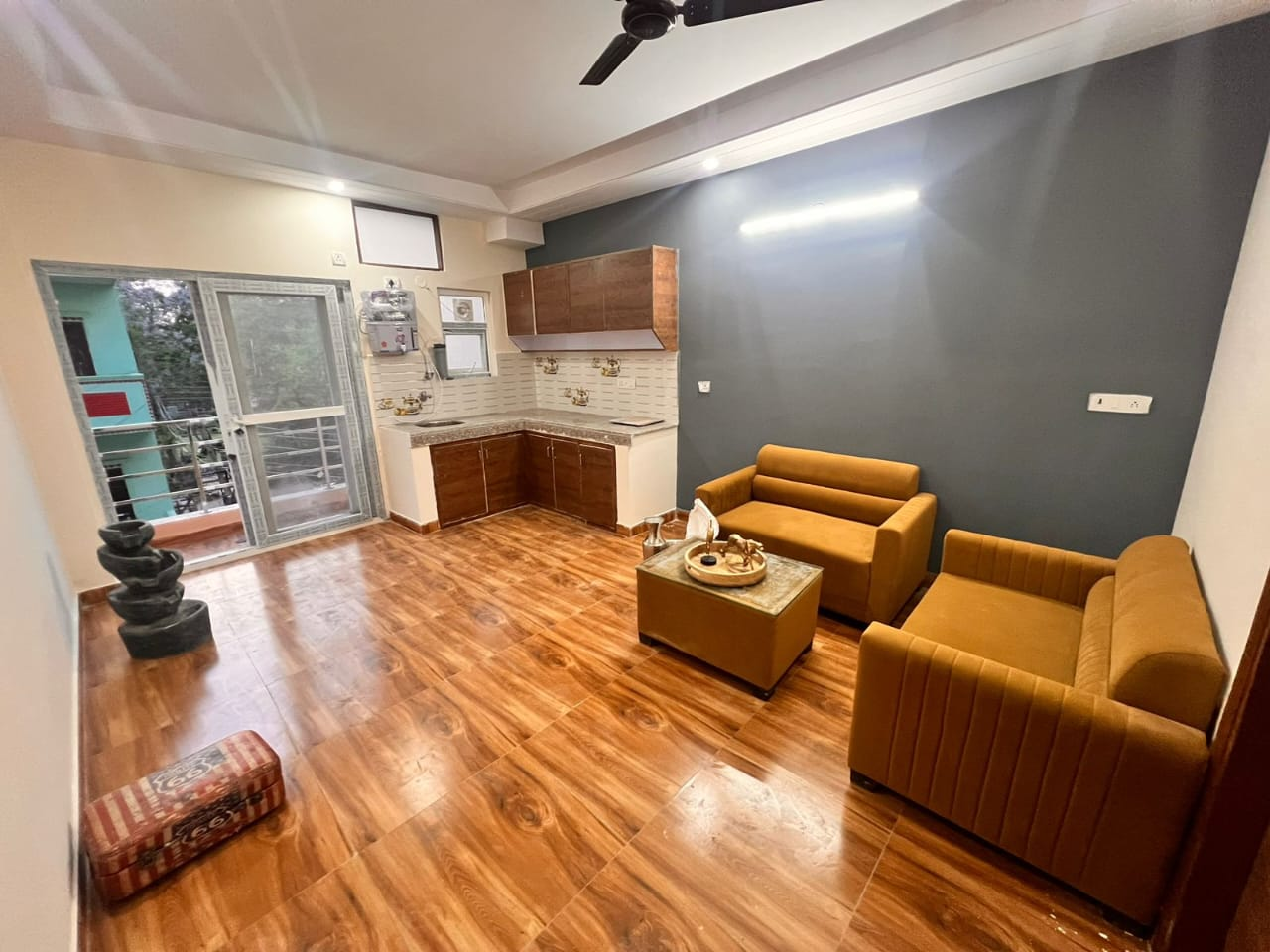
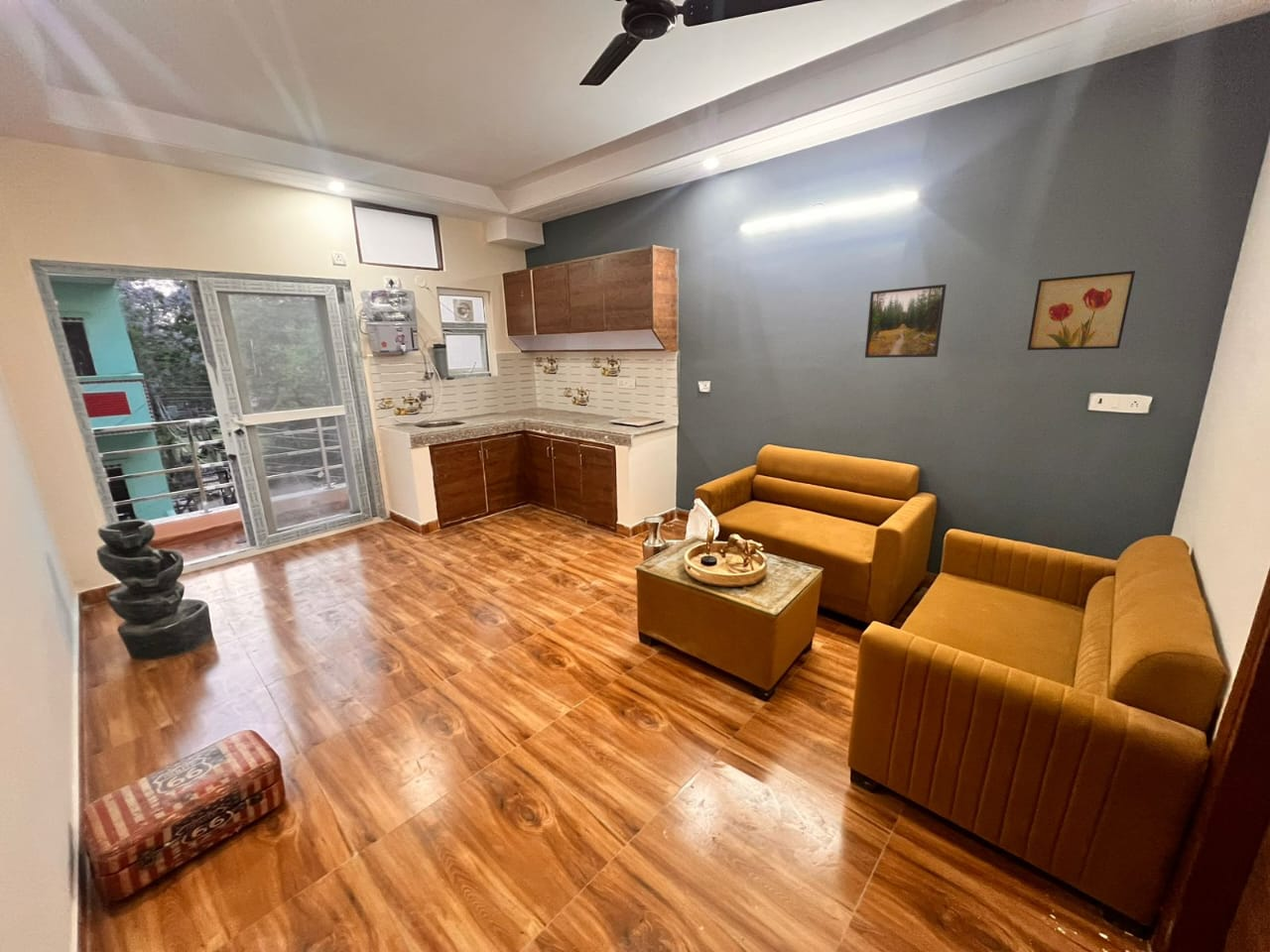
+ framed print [864,284,948,359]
+ wall art [1026,270,1136,351]
